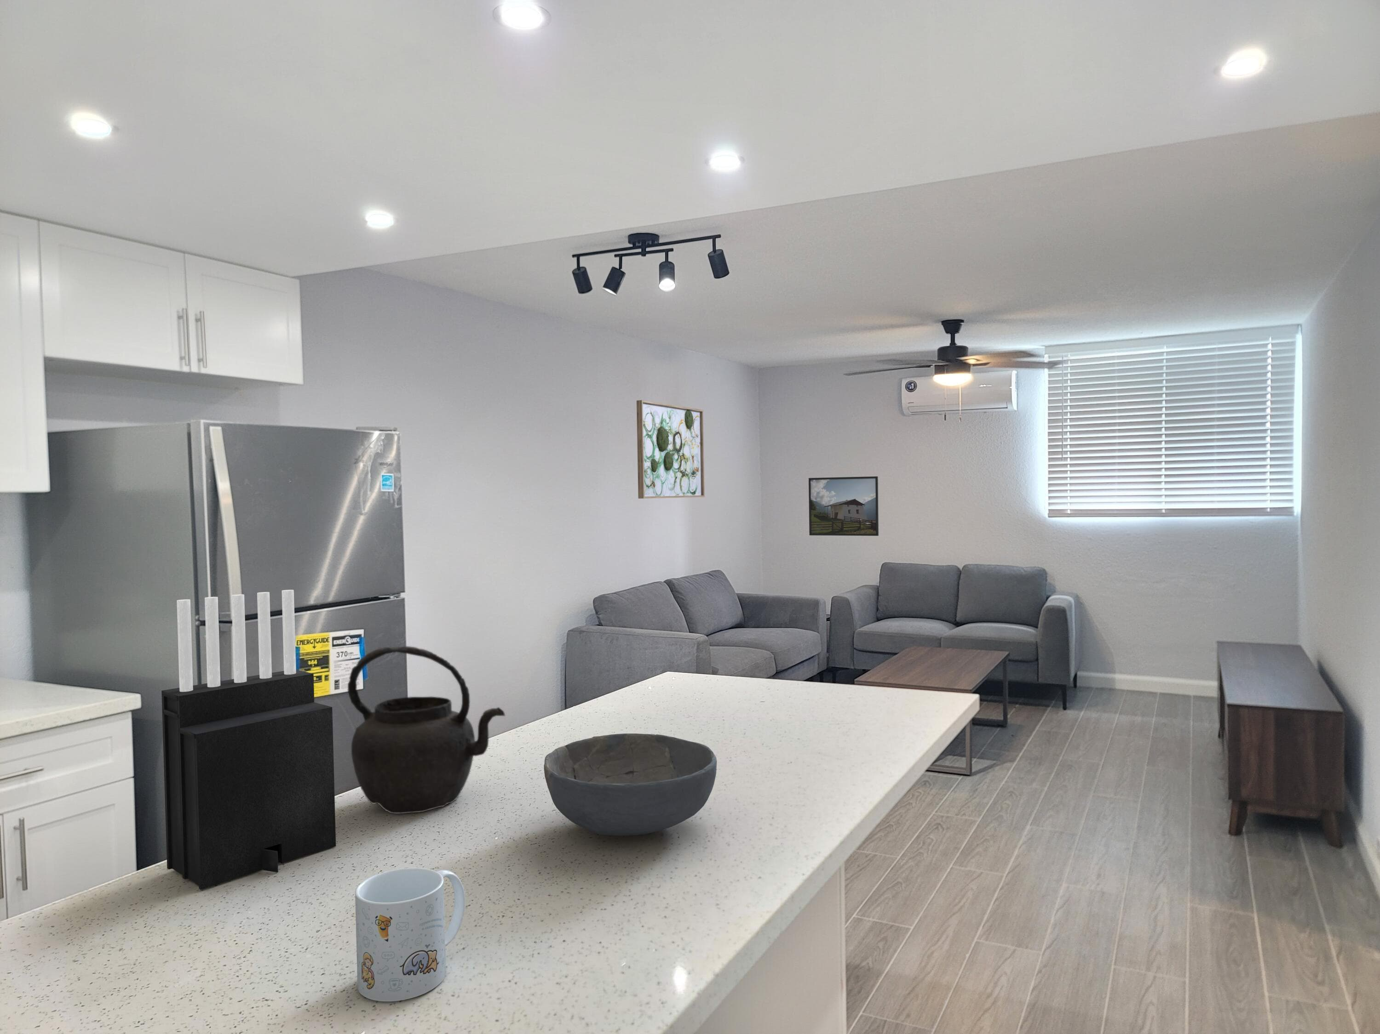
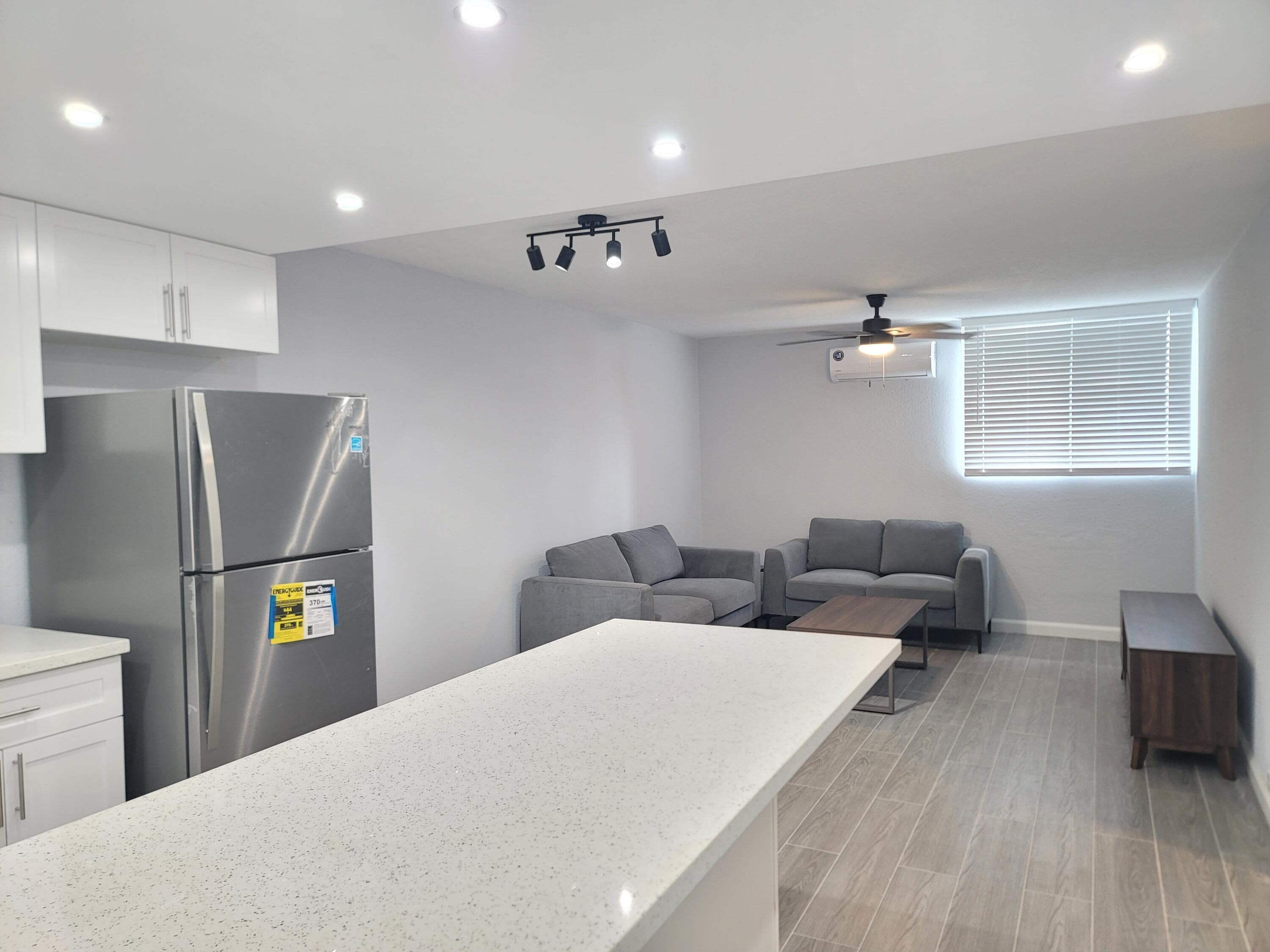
- bowl [543,733,717,836]
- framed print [808,476,879,537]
- wall art [636,400,705,499]
- knife block [161,589,336,891]
- mug [354,867,465,1001]
- kettle [348,645,505,815]
